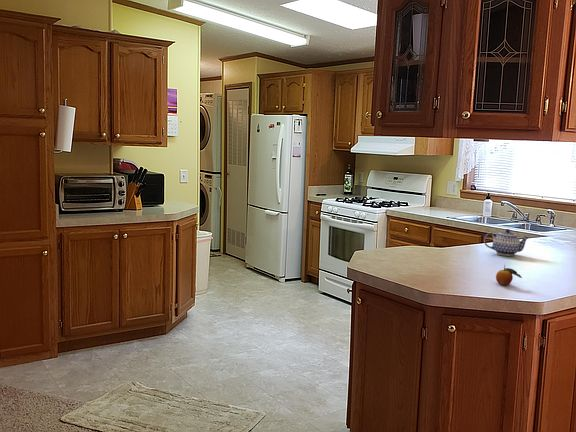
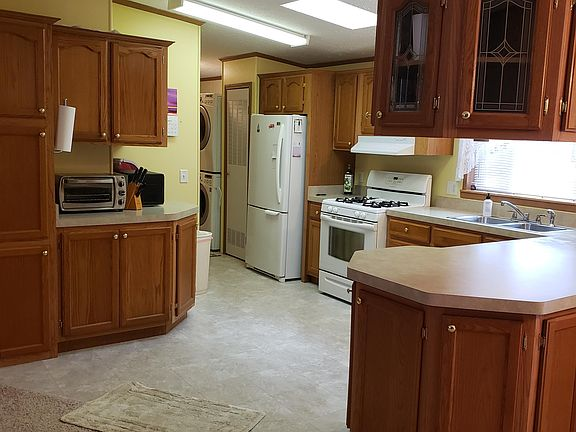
- fruit [495,265,523,286]
- teapot [483,228,531,257]
